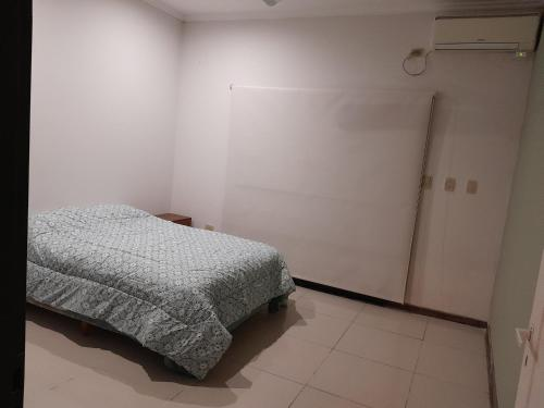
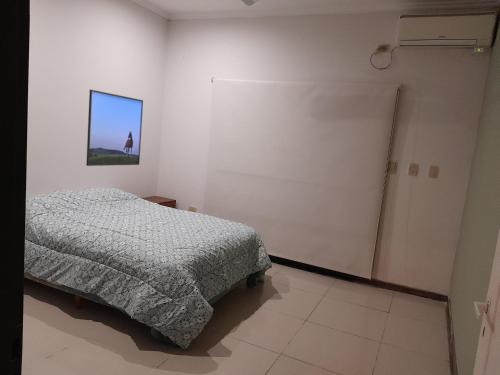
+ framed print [85,89,144,167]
